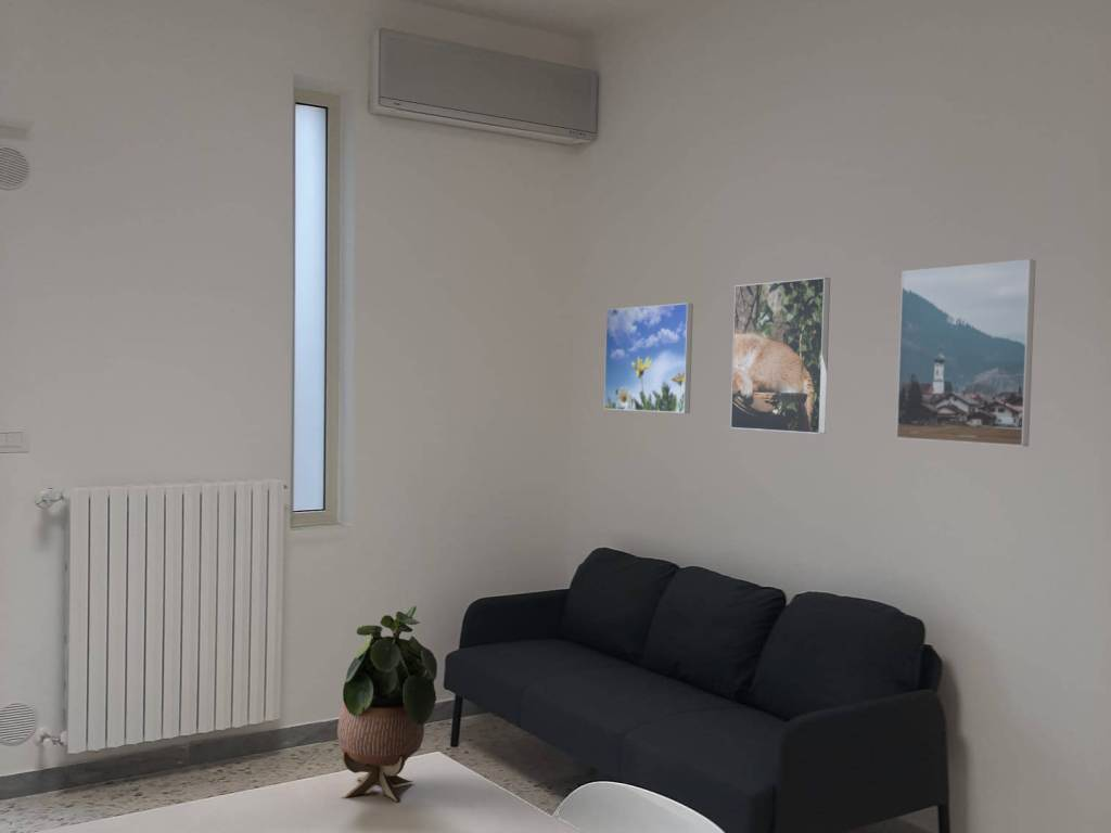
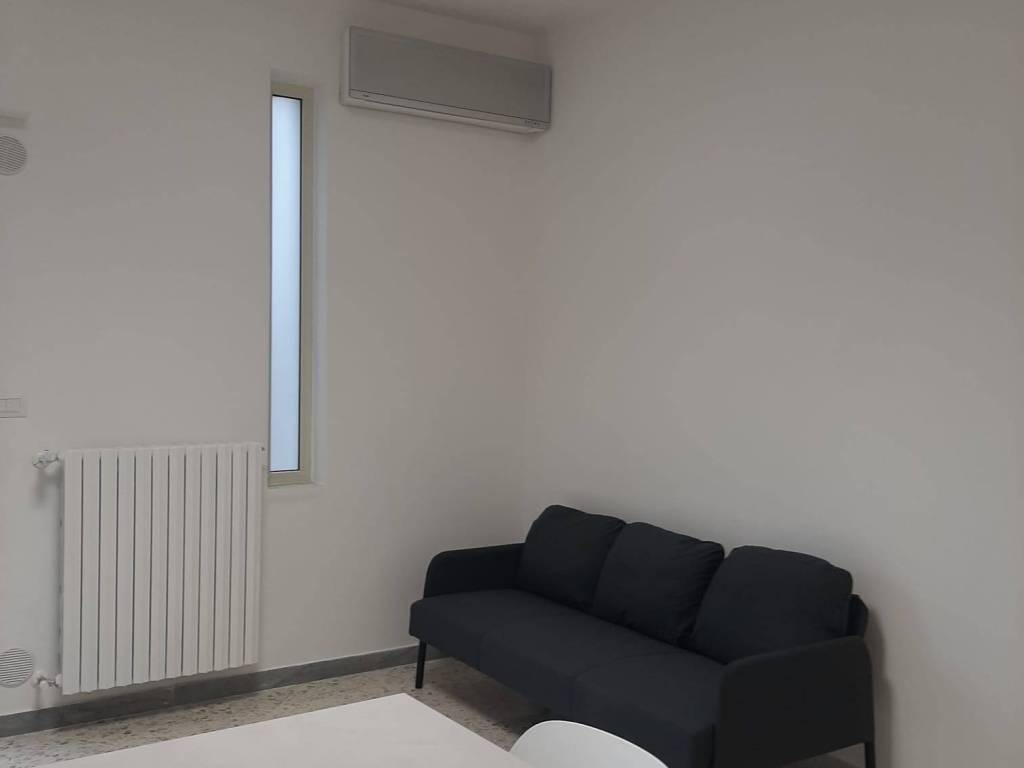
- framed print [895,258,1037,448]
- potted plant [336,605,438,802]
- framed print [603,302,694,414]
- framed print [729,277,831,435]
